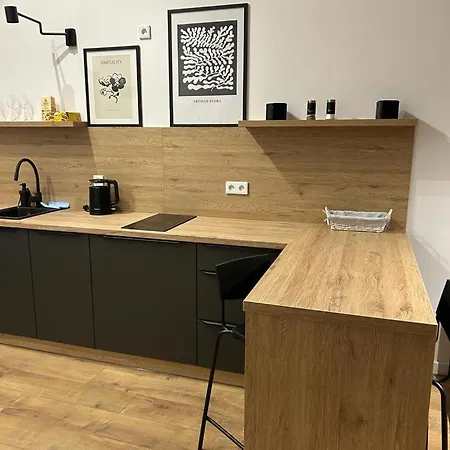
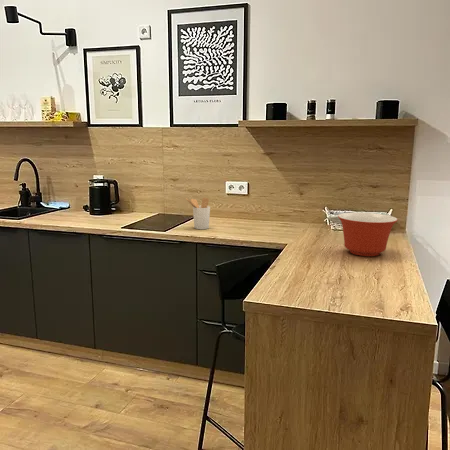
+ mixing bowl [337,212,399,257]
+ utensil holder [185,197,211,230]
